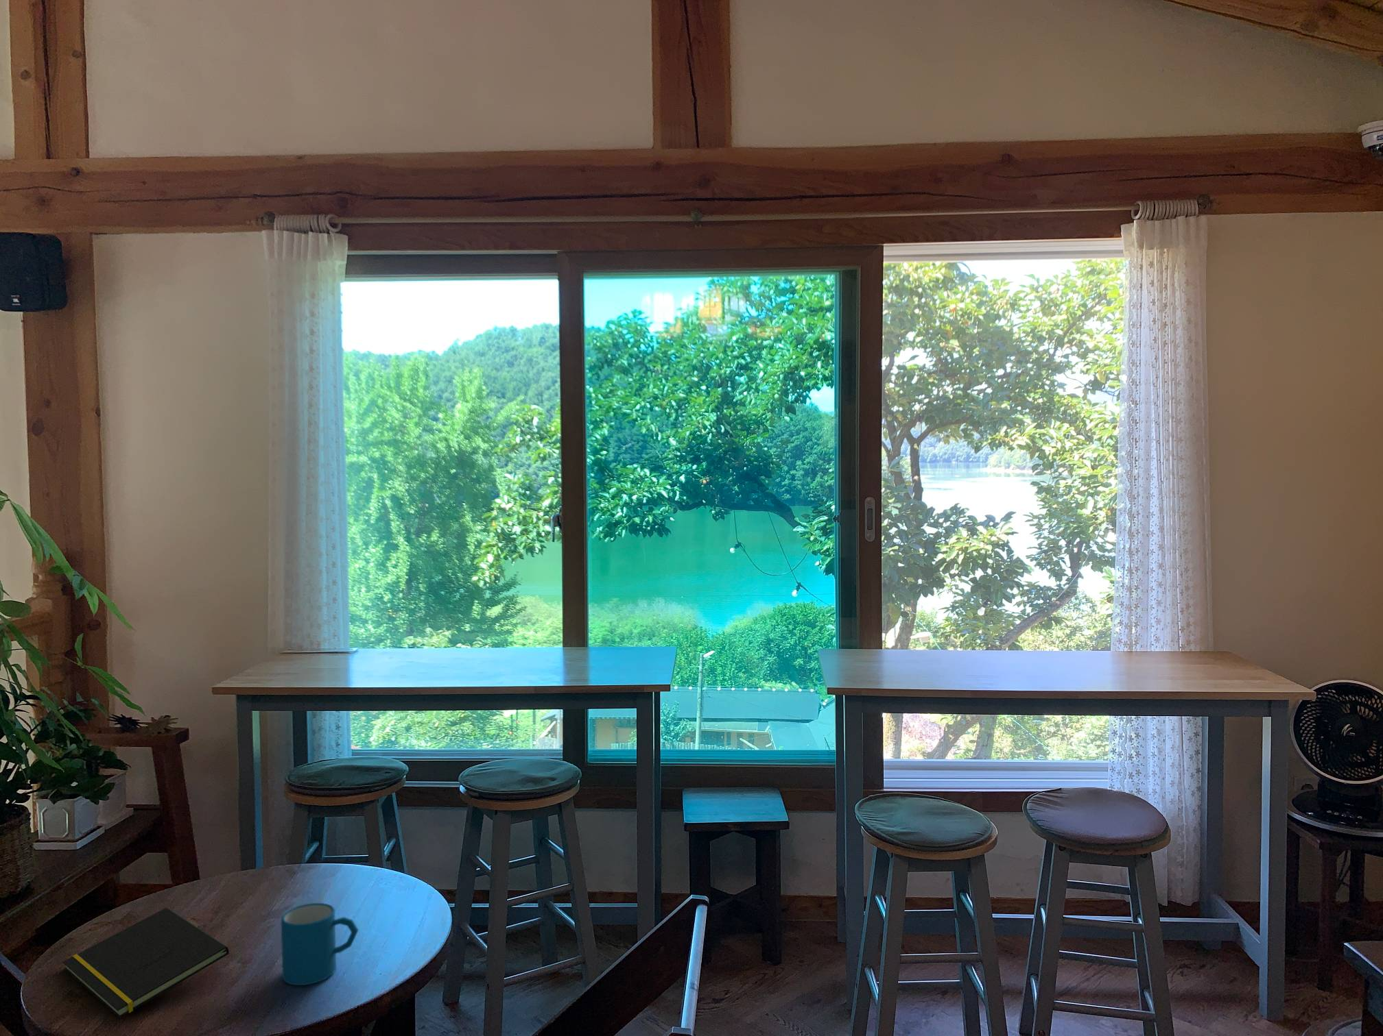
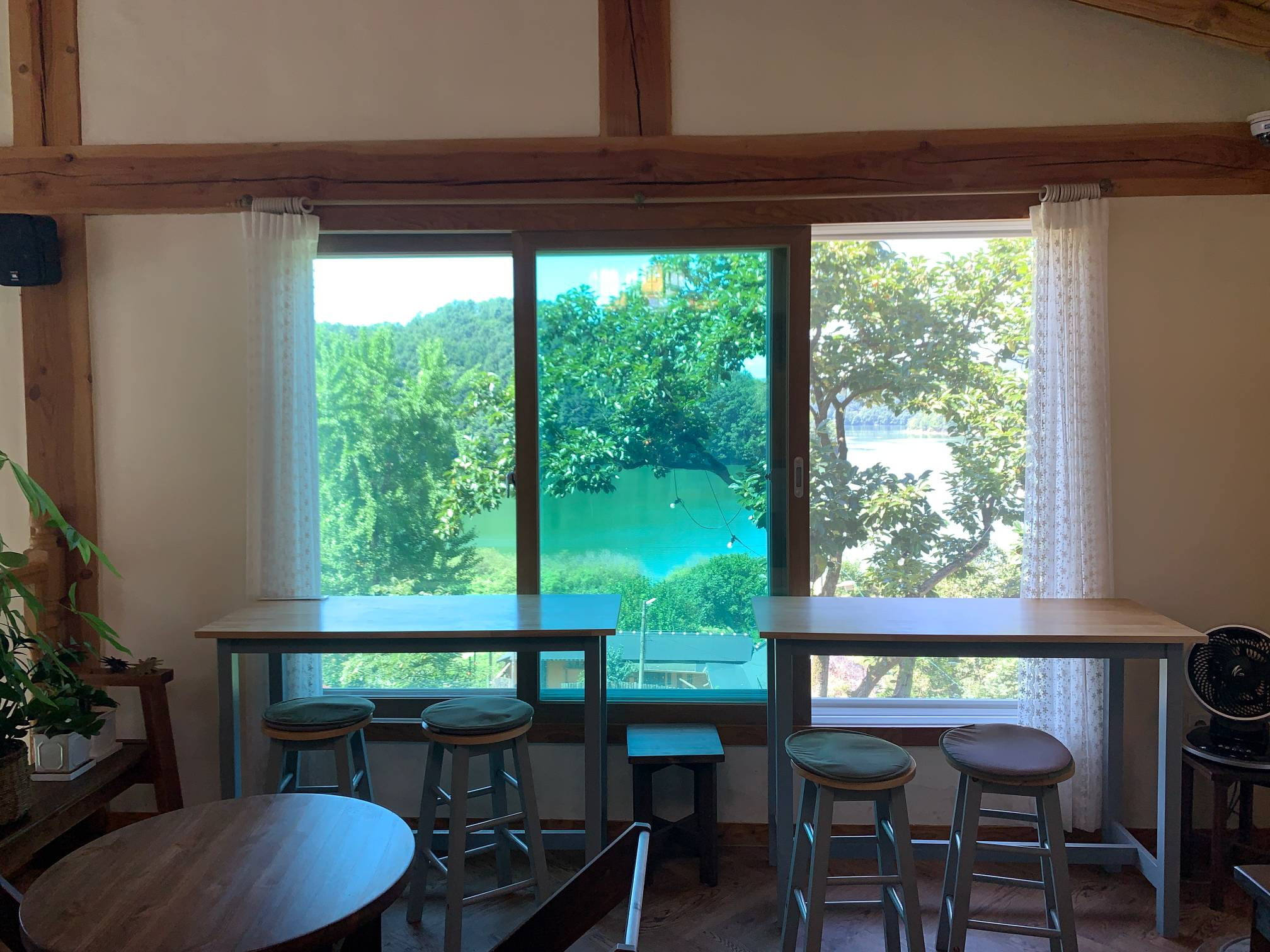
- mug [281,902,359,986]
- notepad [62,908,230,1019]
